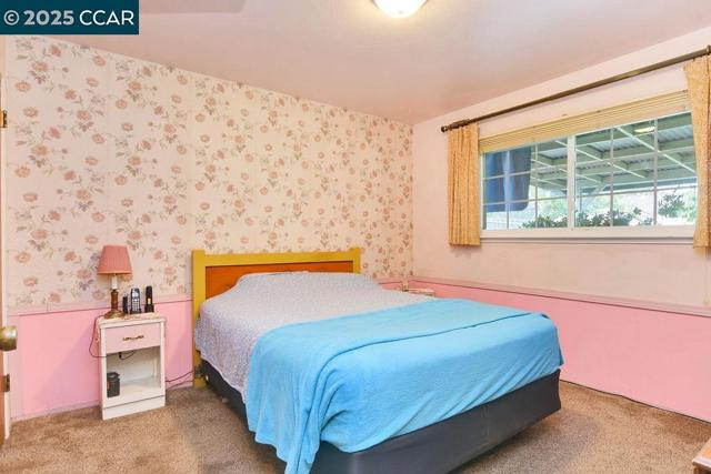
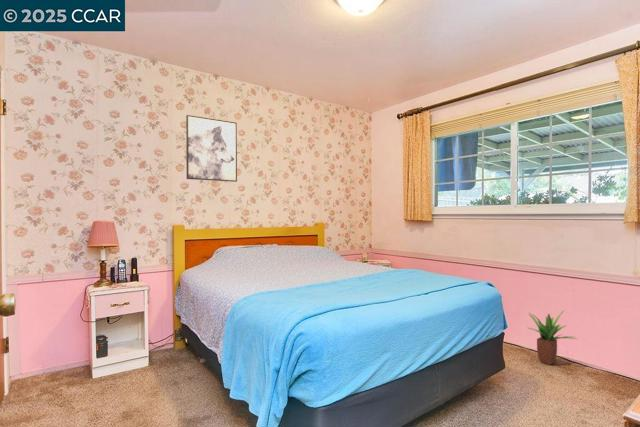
+ potted plant [528,310,577,366]
+ wall art [185,114,238,183]
